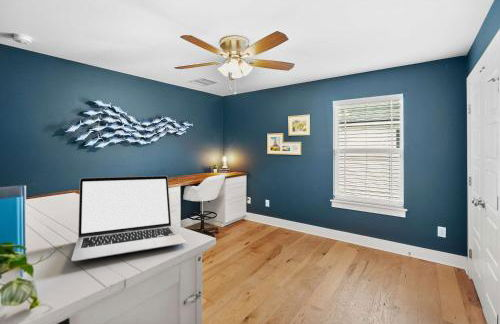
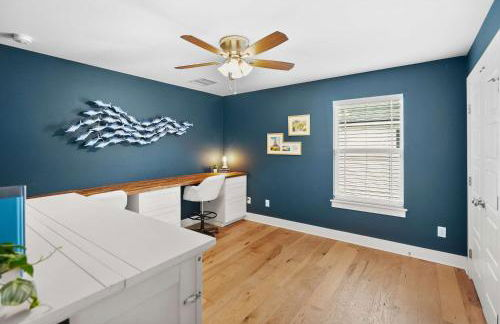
- laptop [70,175,187,262]
